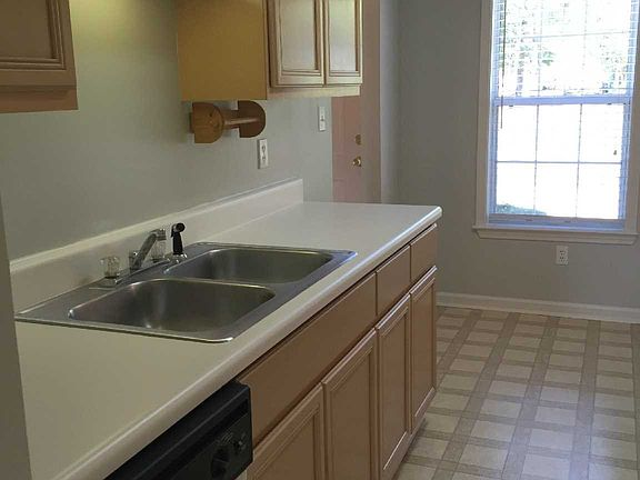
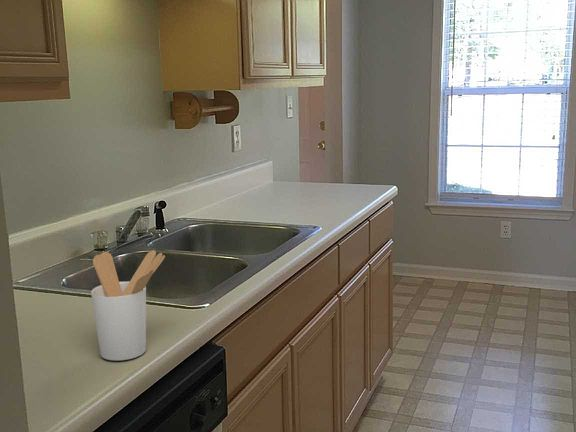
+ utensil holder [90,249,166,362]
